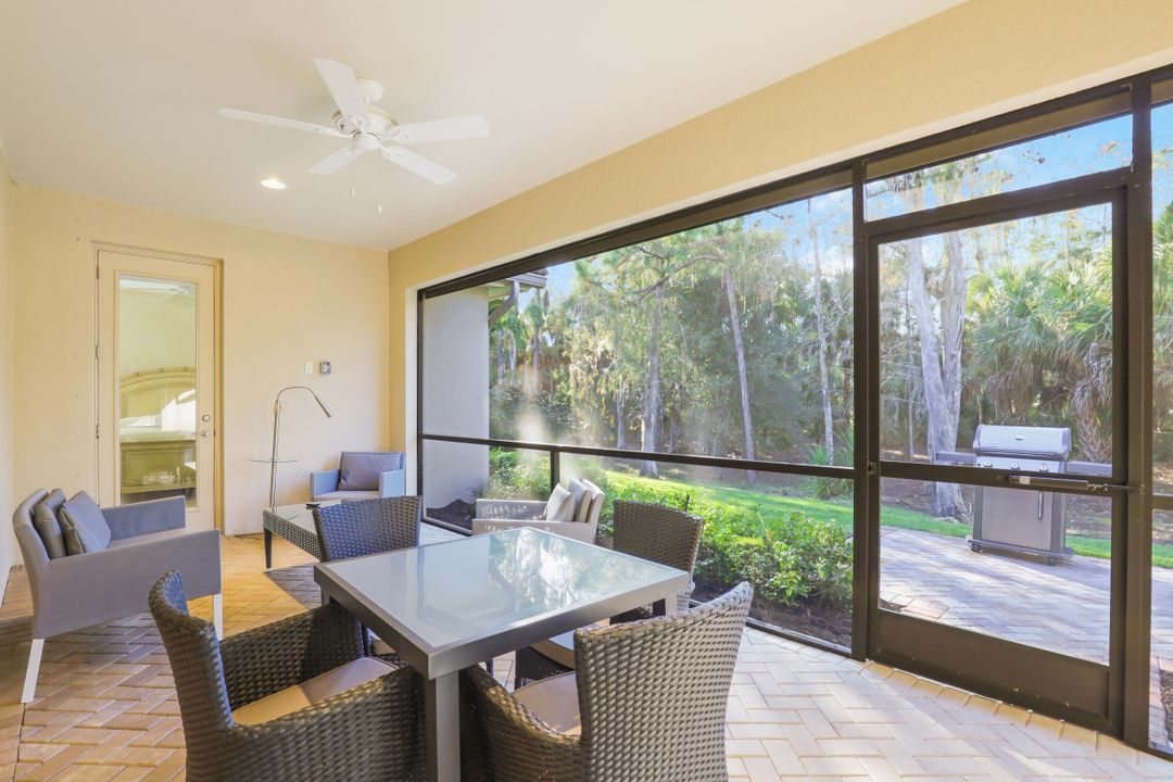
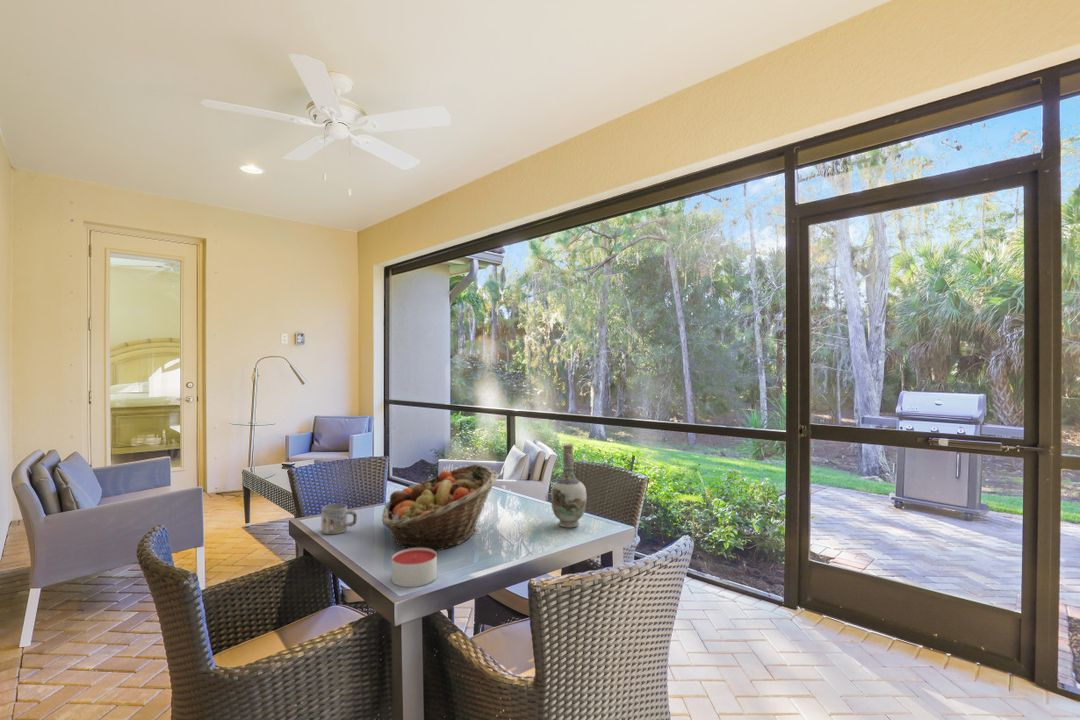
+ candle [391,548,438,588]
+ mug [320,503,358,535]
+ vase [550,443,587,529]
+ fruit basket [381,463,499,552]
